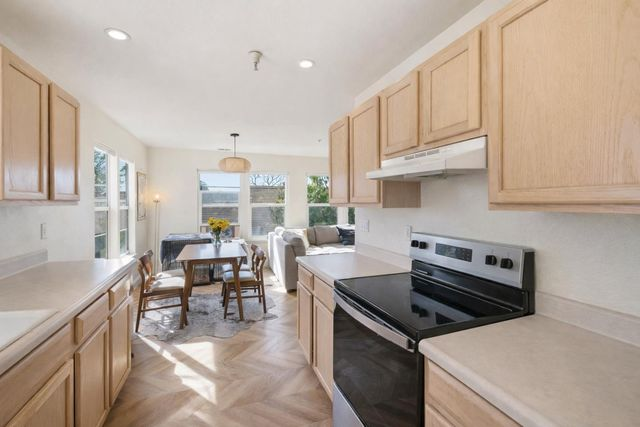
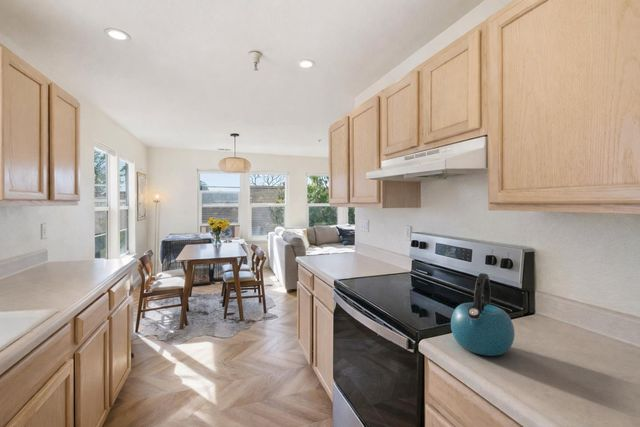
+ kettle [450,272,516,357]
